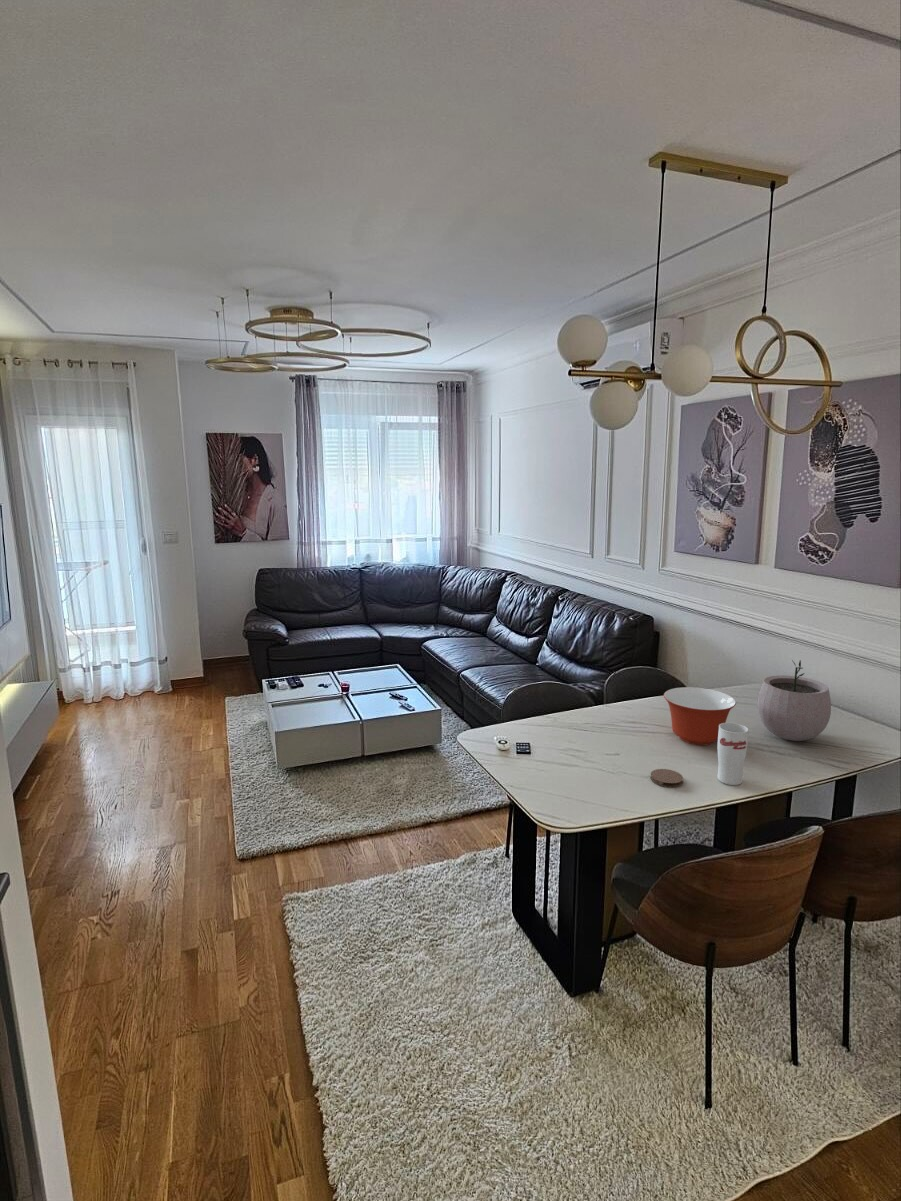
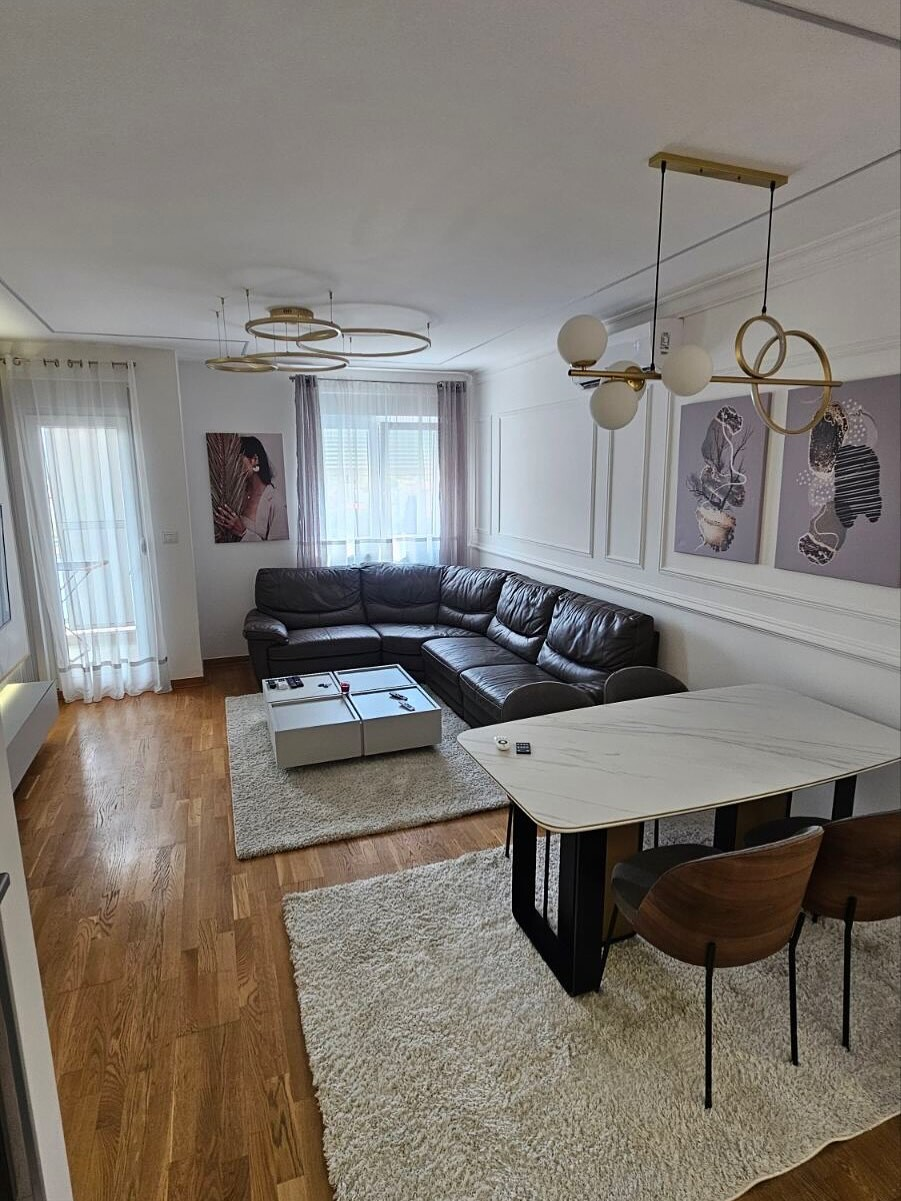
- coaster [650,768,684,788]
- plant pot [757,659,832,742]
- mixing bowl [663,686,737,746]
- cup [717,722,749,786]
